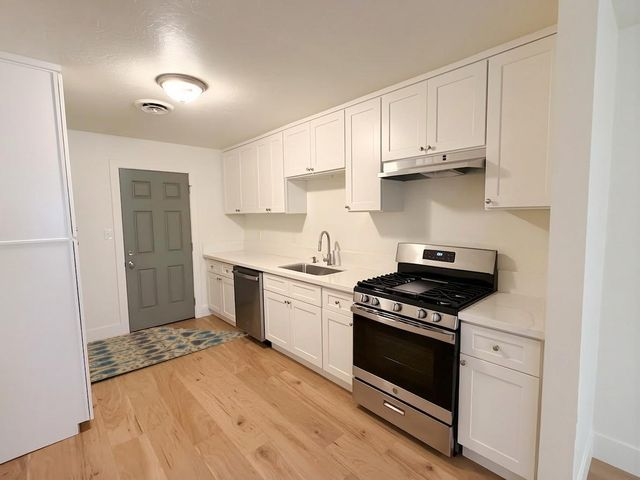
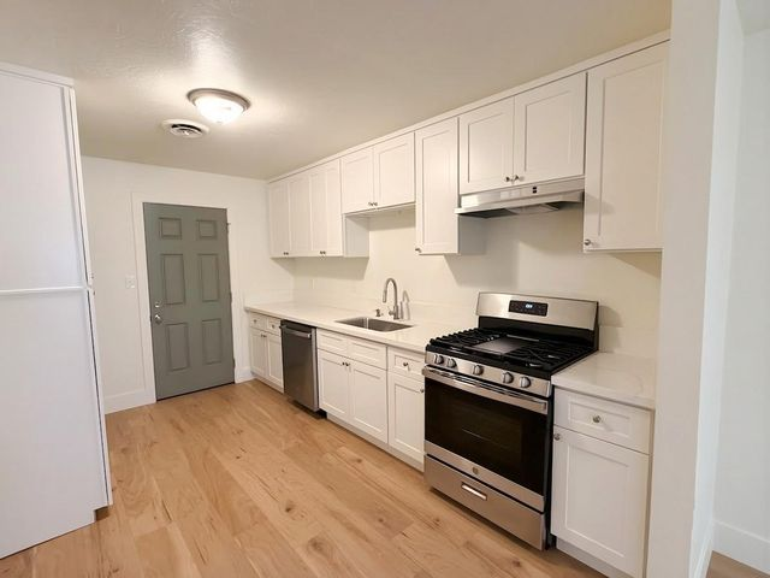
- rug [87,326,249,383]
